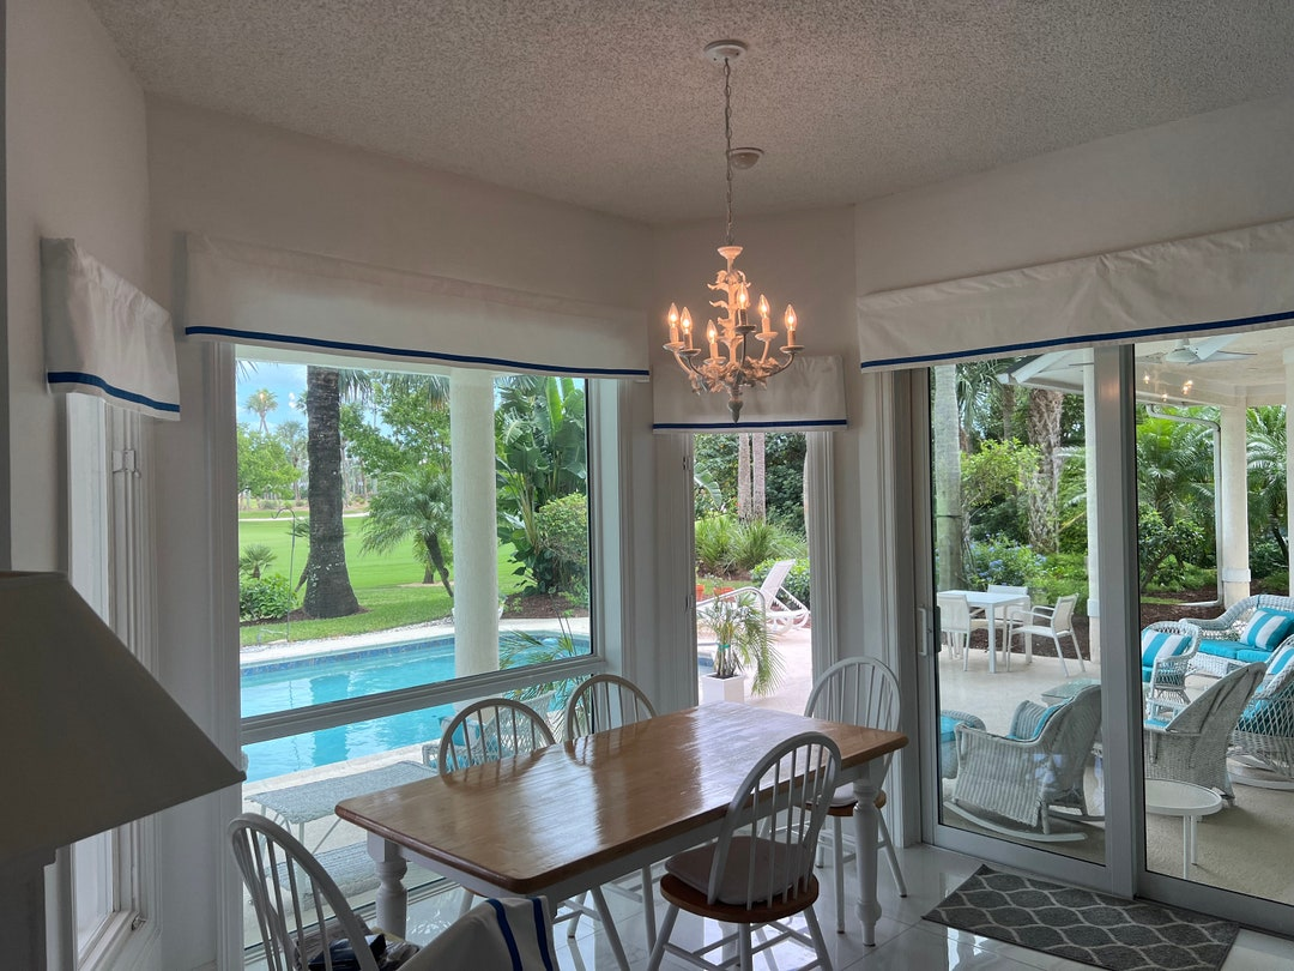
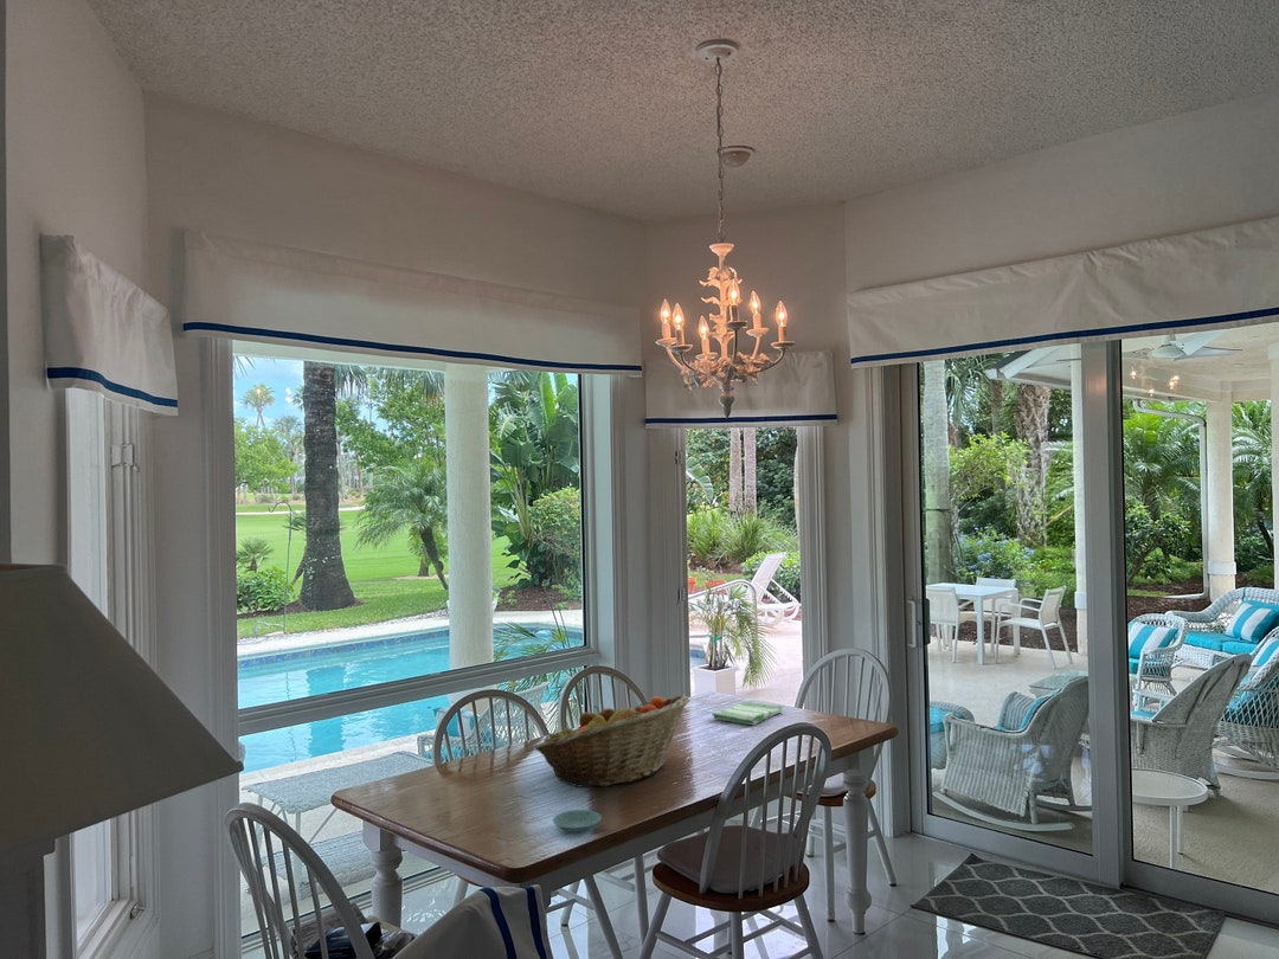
+ fruit basket [534,694,690,789]
+ saucer [552,809,603,834]
+ dish towel [711,701,785,726]
